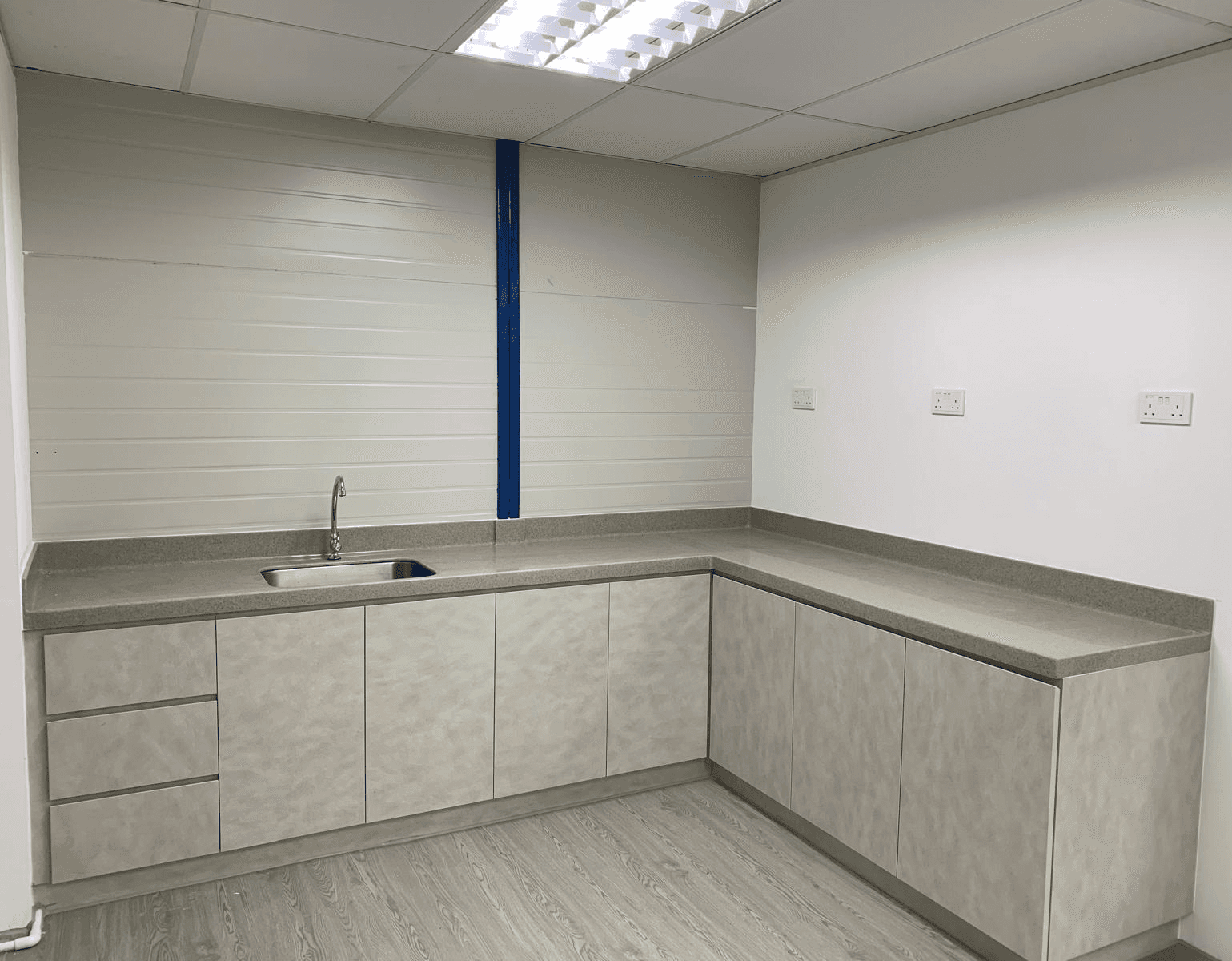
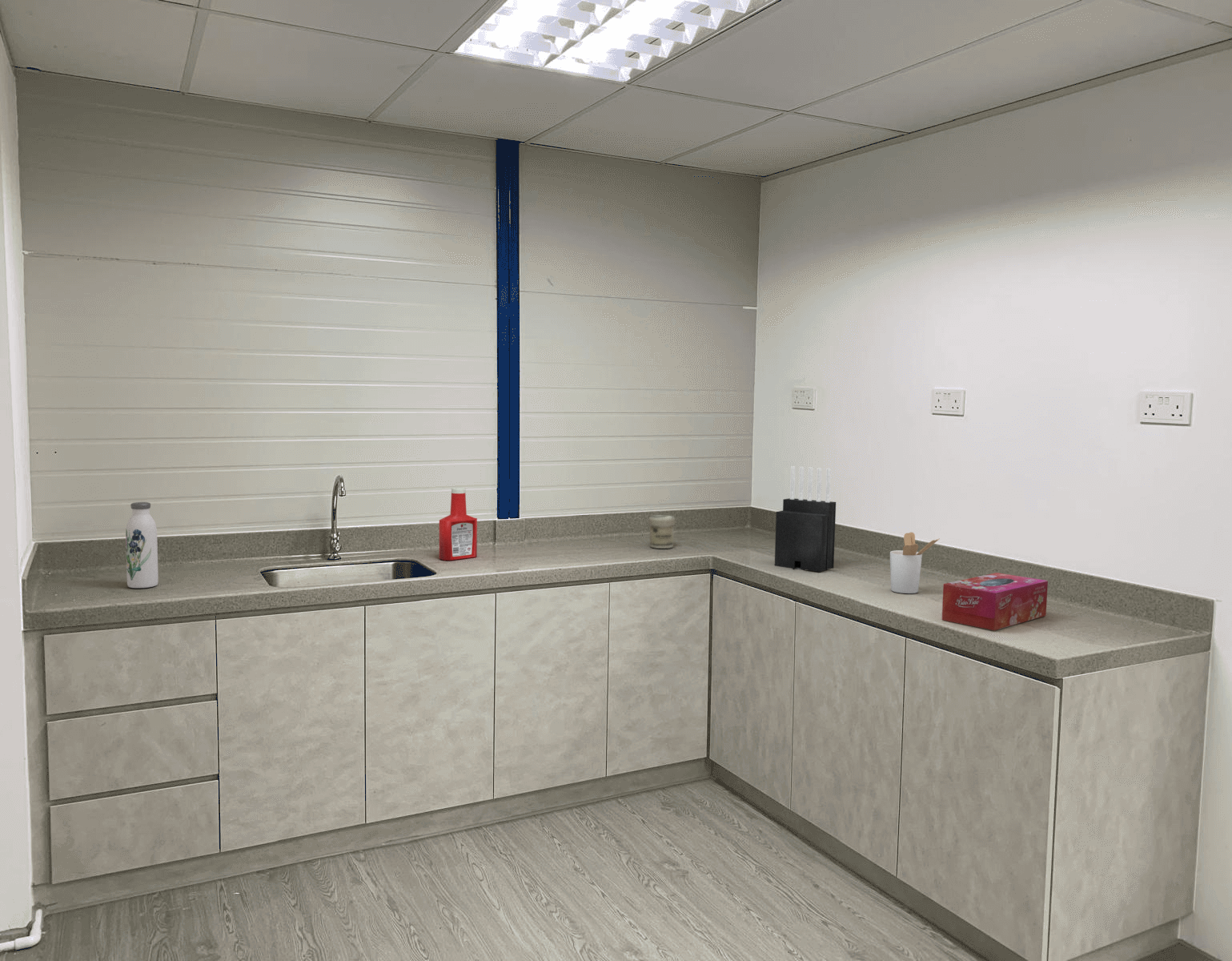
+ water bottle [125,501,159,589]
+ tissue box [941,572,1049,631]
+ knife block [774,465,837,573]
+ soap bottle [439,487,478,561]
+ utensil holder [889,532,941,594]
+ jar [648,514,676,549]
